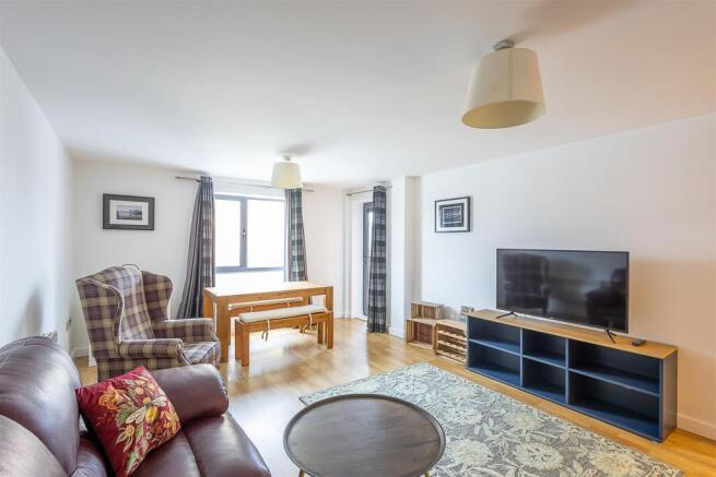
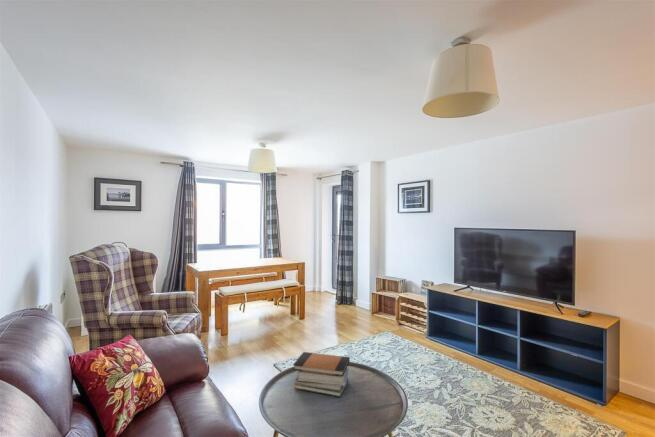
+ book stack [292,351,351,398]
